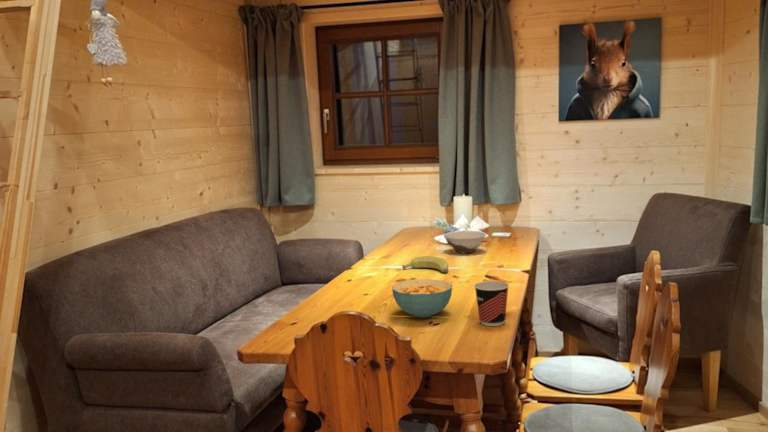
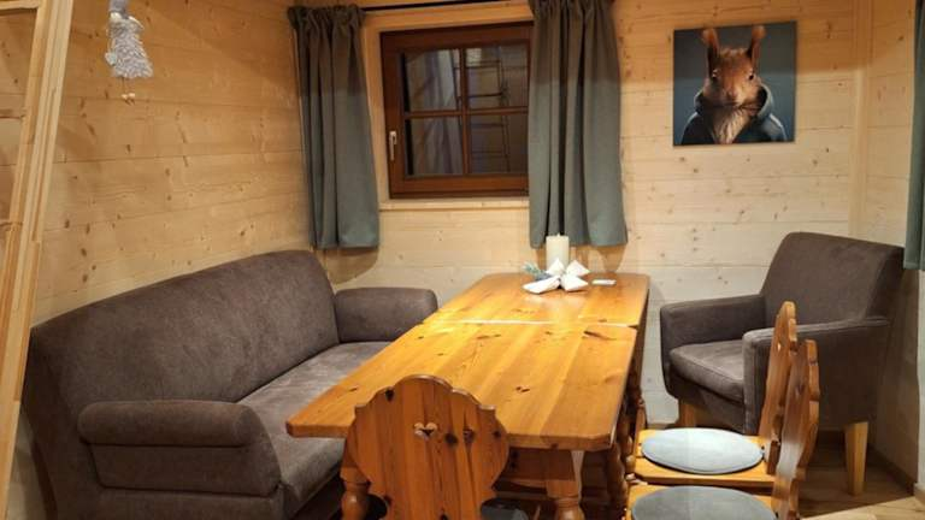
- bowl [443,230,487,254]
- cup [473,280,510,327]
- cereal bowl [391,278,453,319]
- banana [401,255,449,274]
